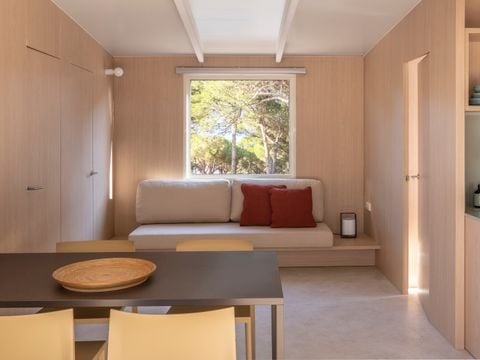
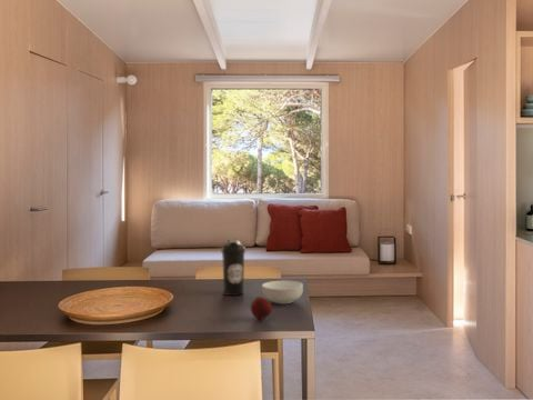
+ water bottle [221,239,247,297]
+ apple [249,296,273,321]
+ cereal bowl [261,280,304,304]
